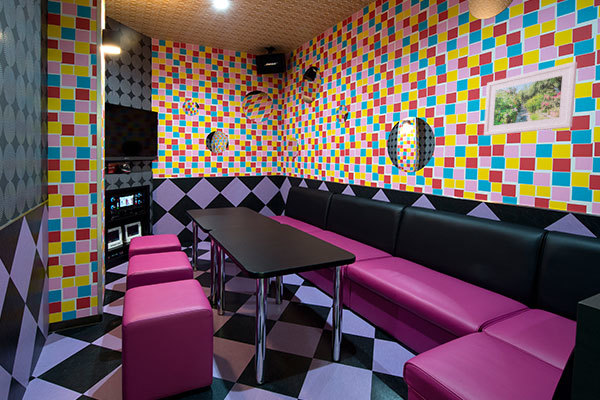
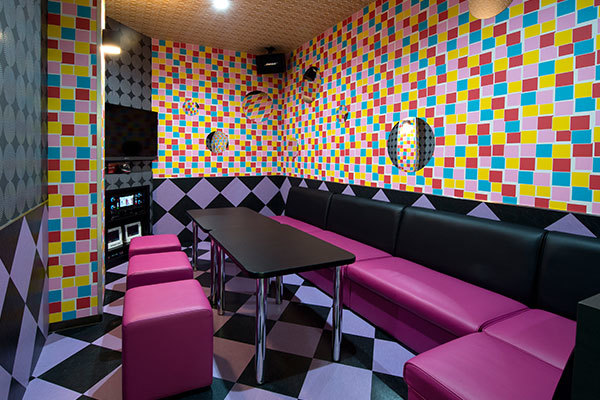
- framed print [483,61,578,137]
